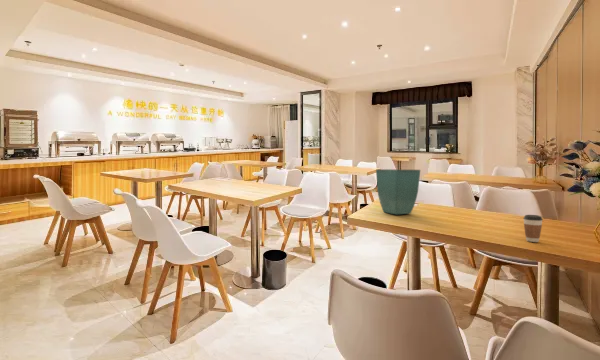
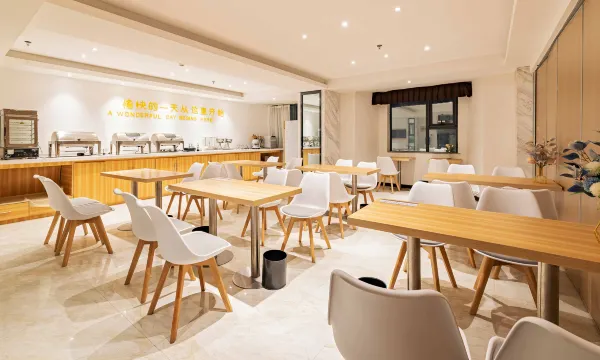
- coffee cup [522,214,544,243]
- flower pot [375,168,421,215]
